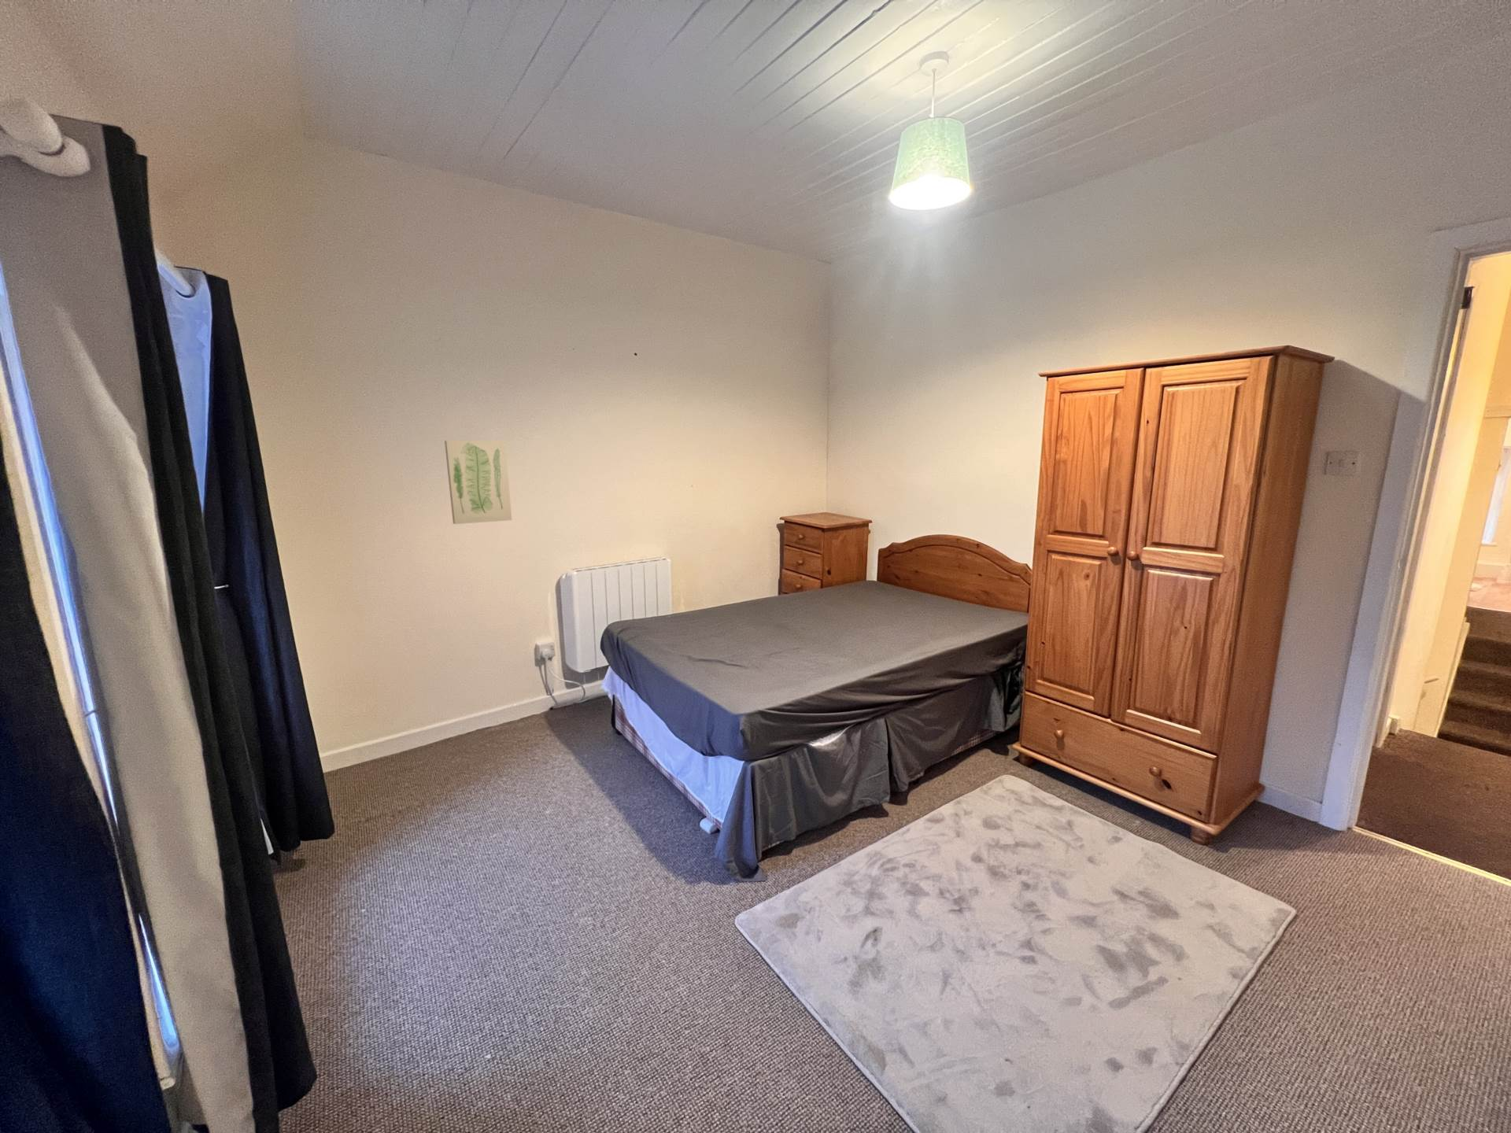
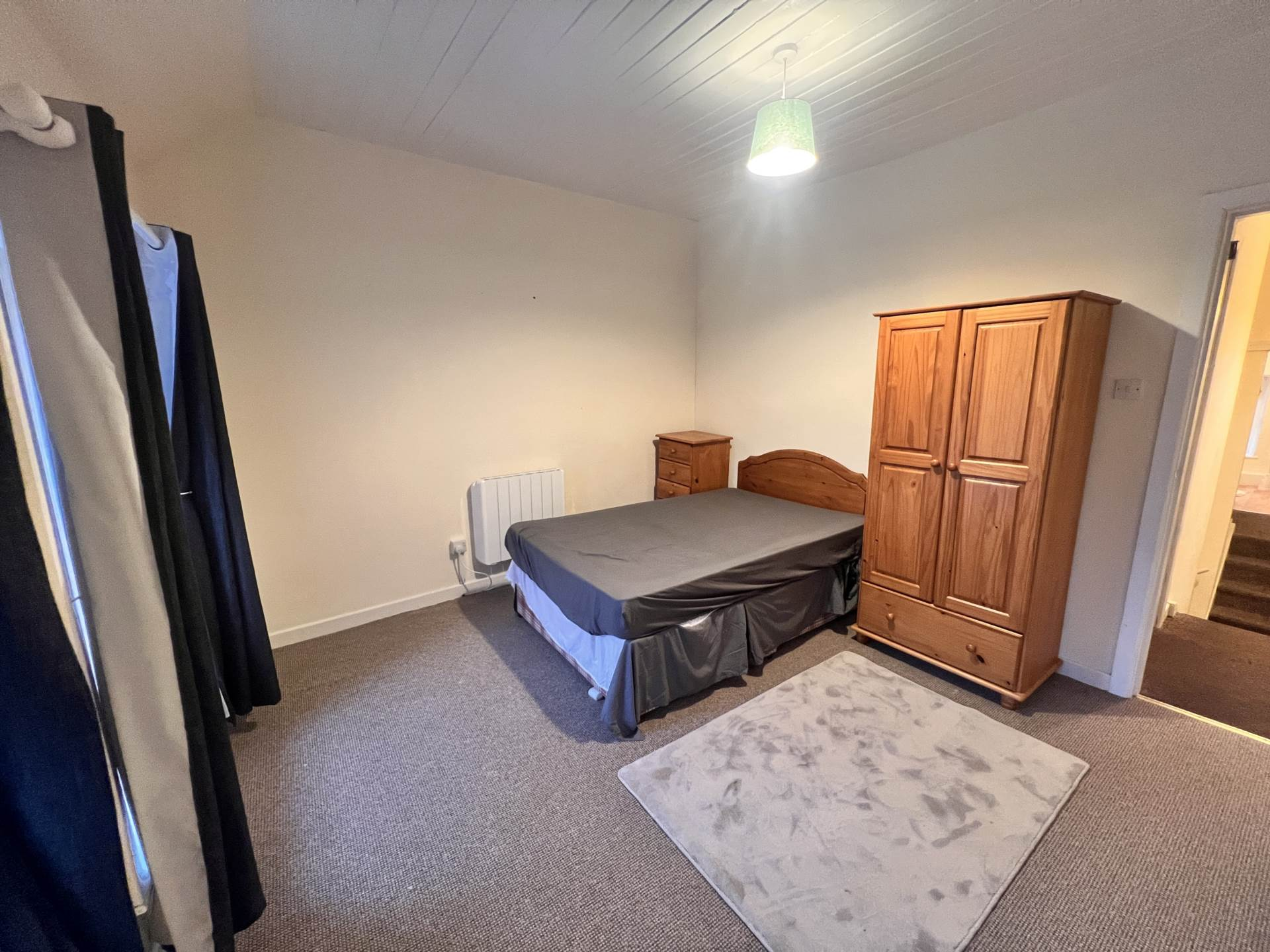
- wall art [444,440,513,525]
